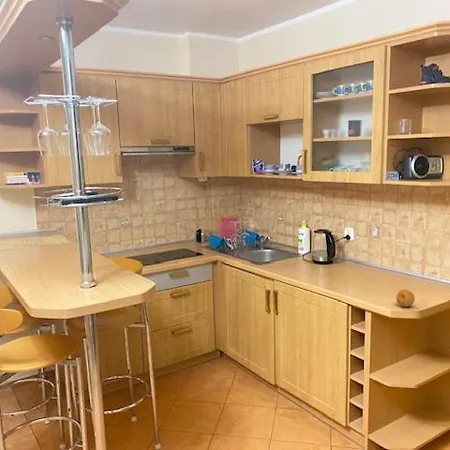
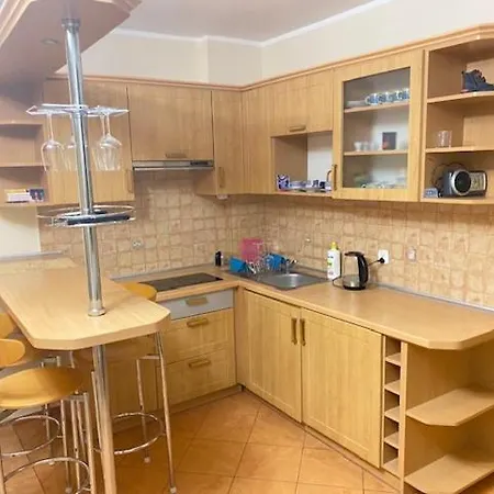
- fruit [395,288,416,308]
